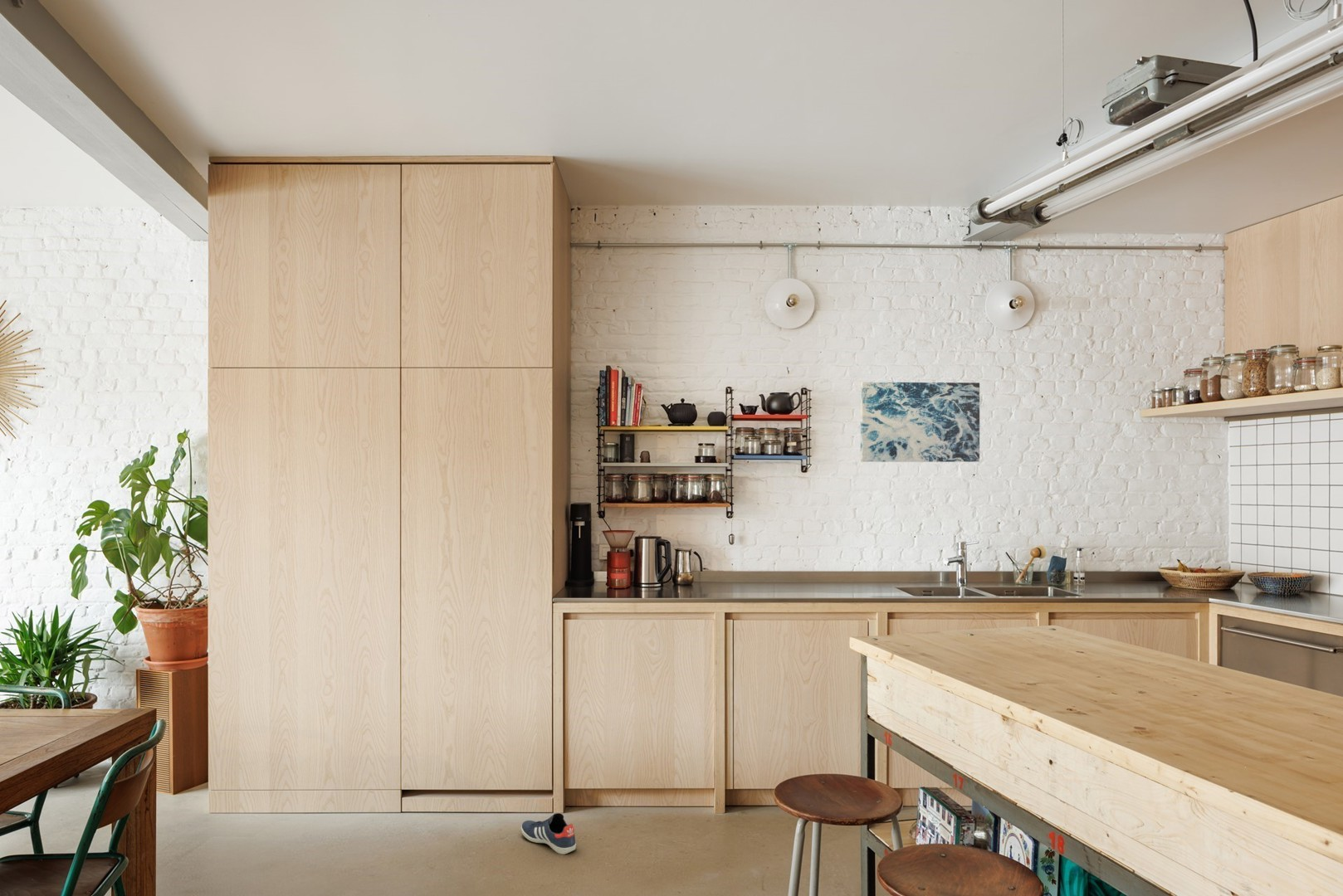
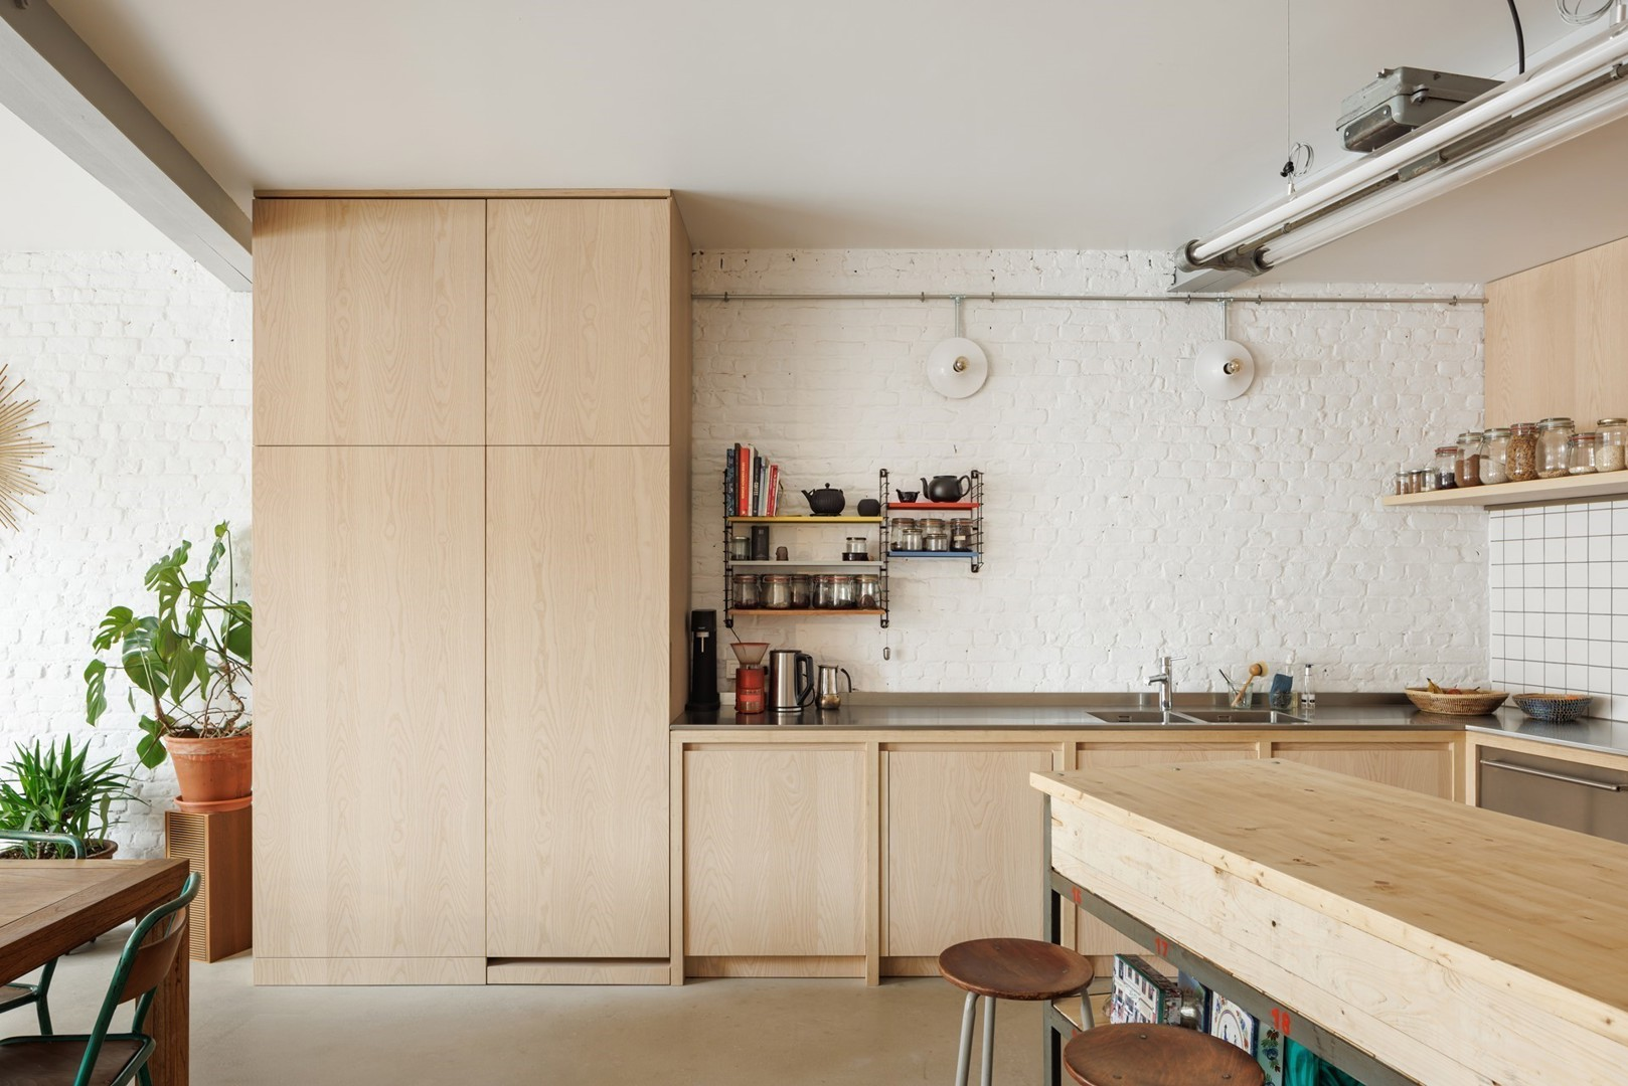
- sneaker [520,812,577,855]
- wall art [860,382,980,463]
